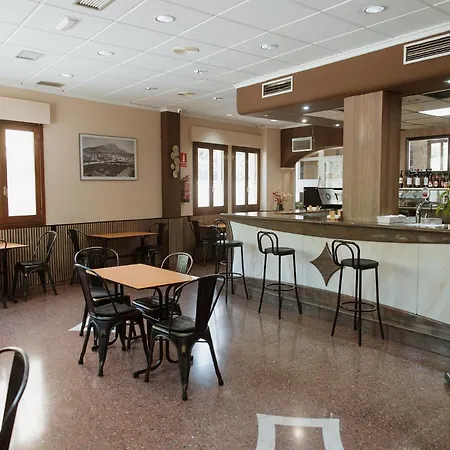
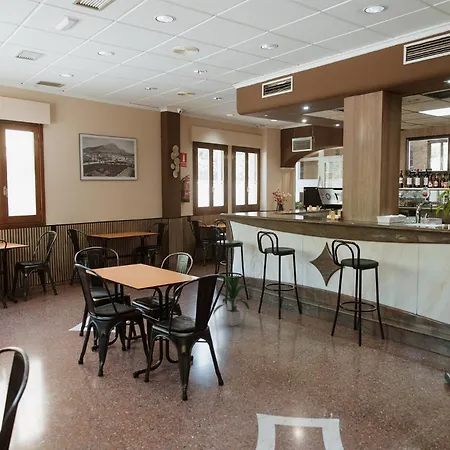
+ indoor plant [212,273,252,327]
